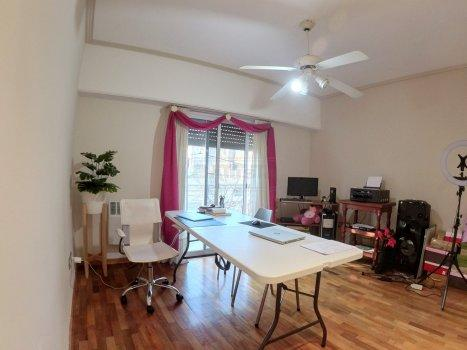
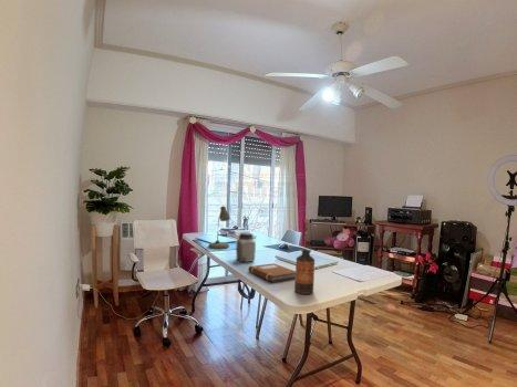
+ bottle [293,248,316,295]
+ desk lamp [207,206,231,250]
+ notebook [248,262,296,283]
+ jar [235,231,257,263]
